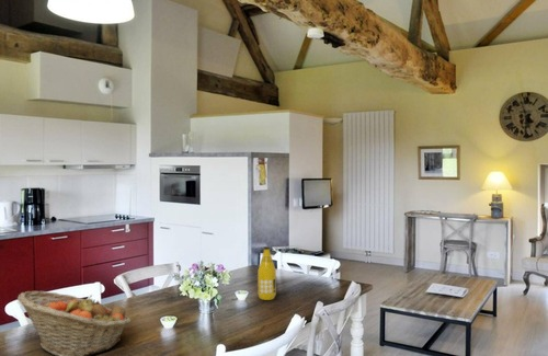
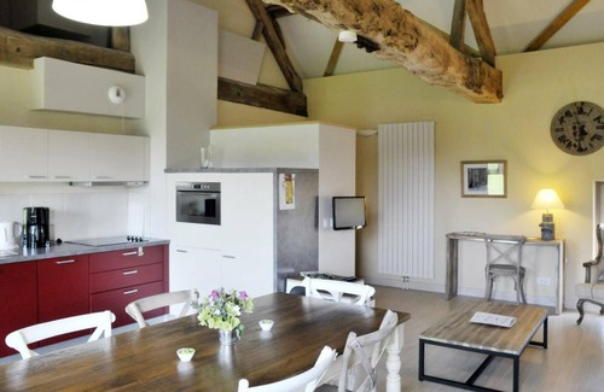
- fruit basket [16,290,132,356]
- bottle [256,245,277,301]
